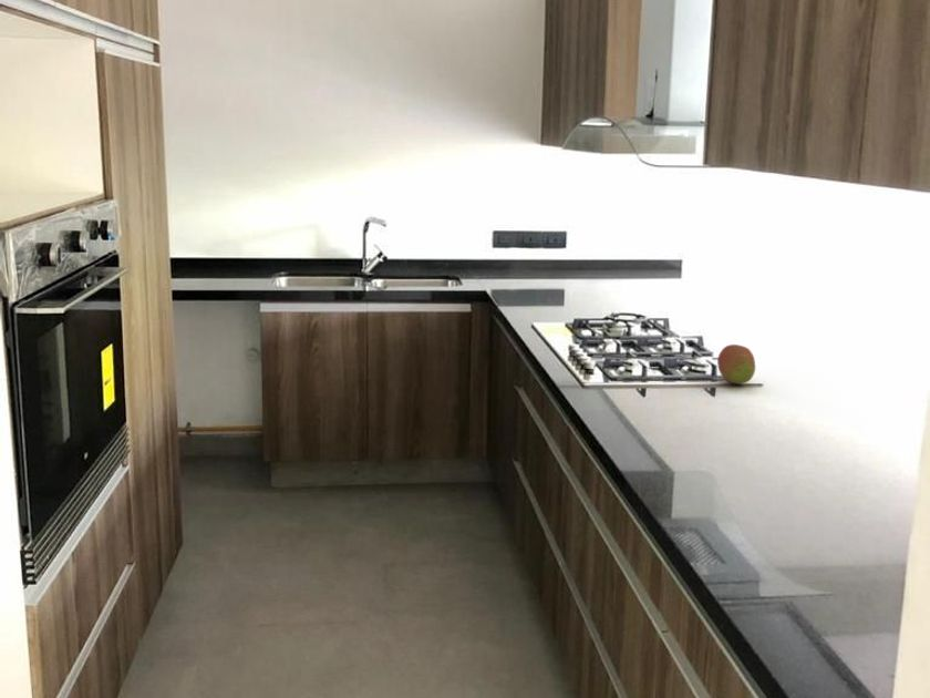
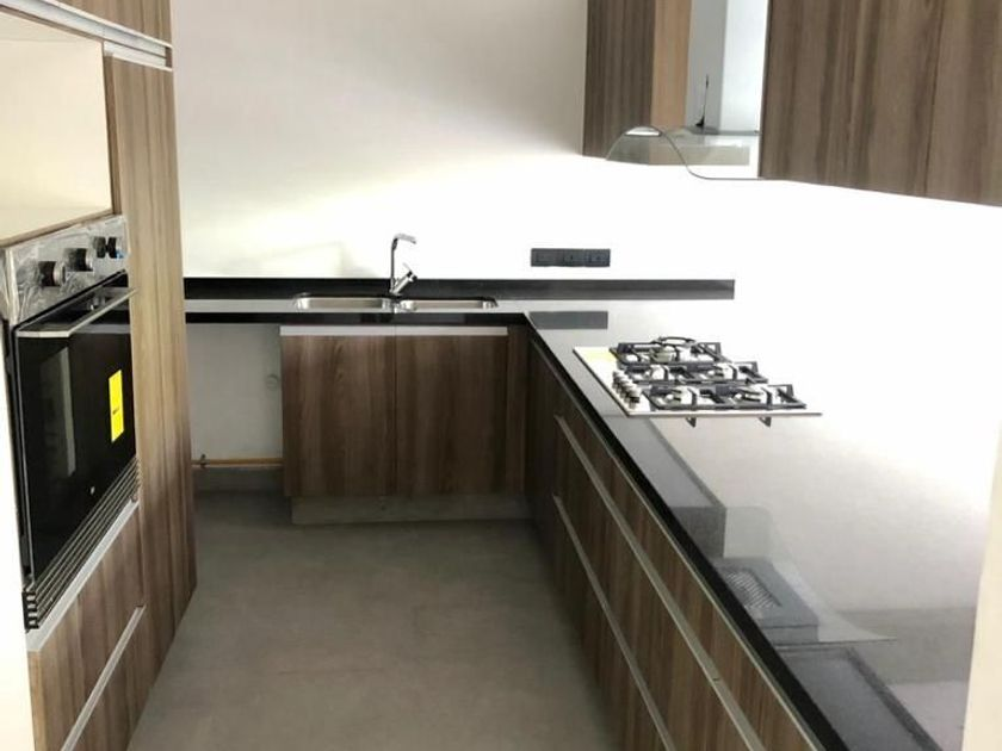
- fruit [716,343,756,384]
